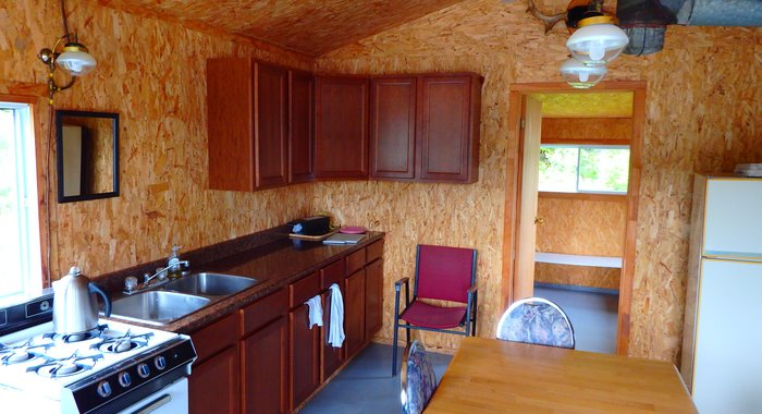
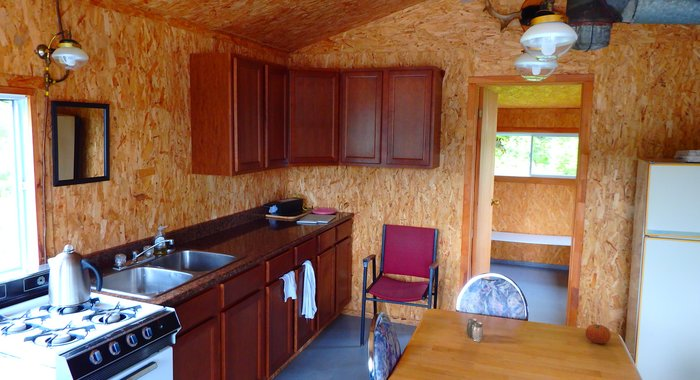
+ salt and pepper shaker [466,317,484,343]
+ fruit [585,323,612,345]
